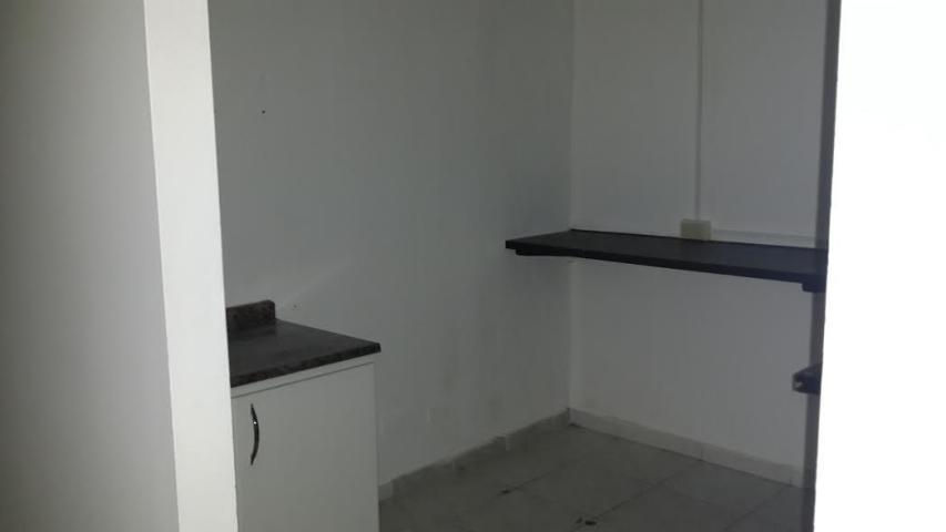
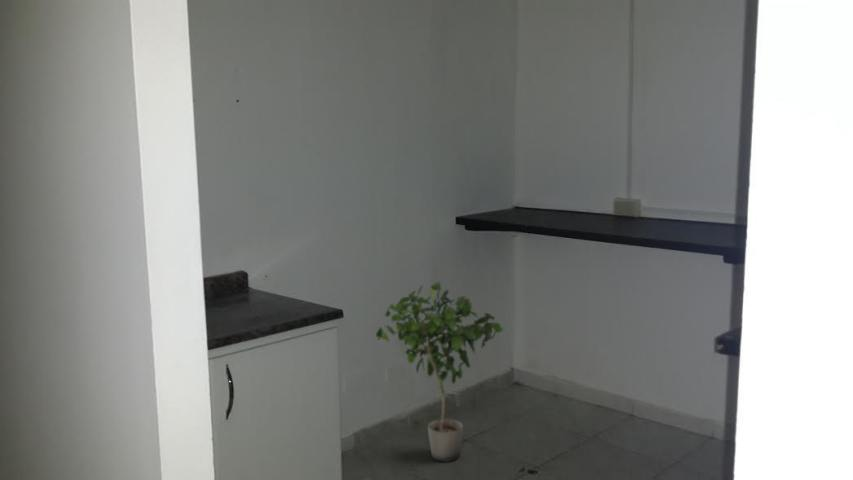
+ potted plant [375,281,504,463]
